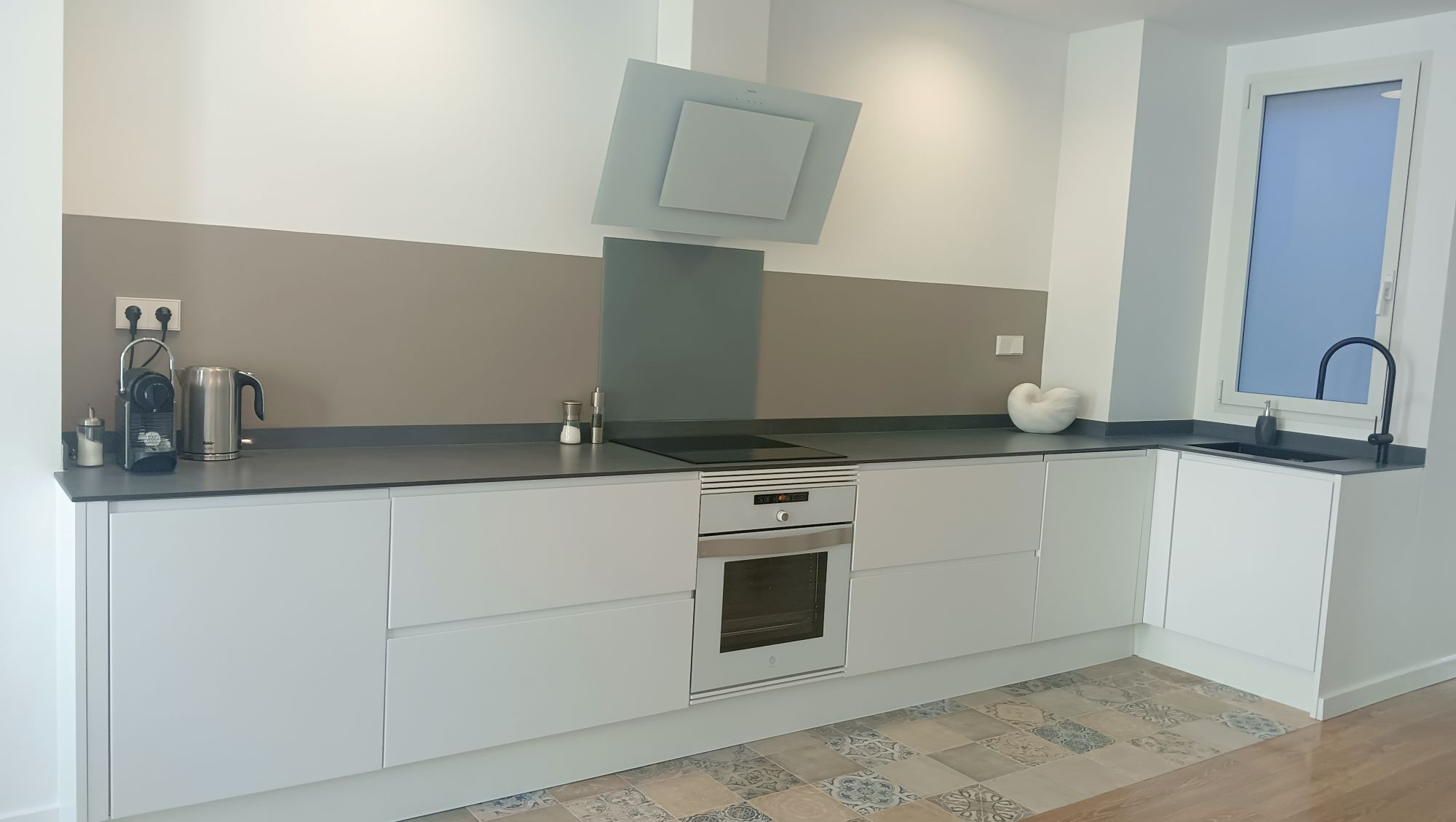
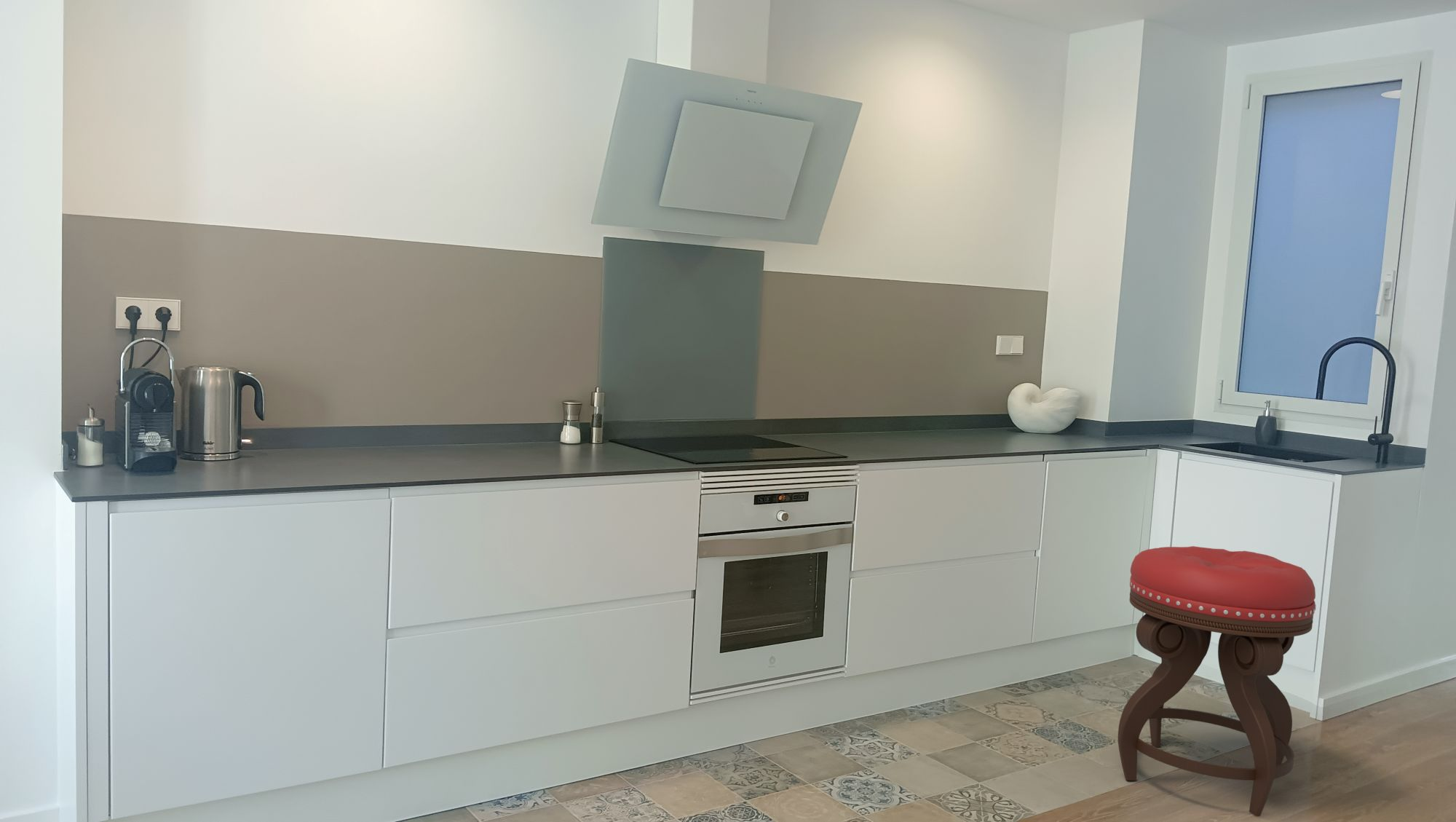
+ stool [1117,545,1316,817]
